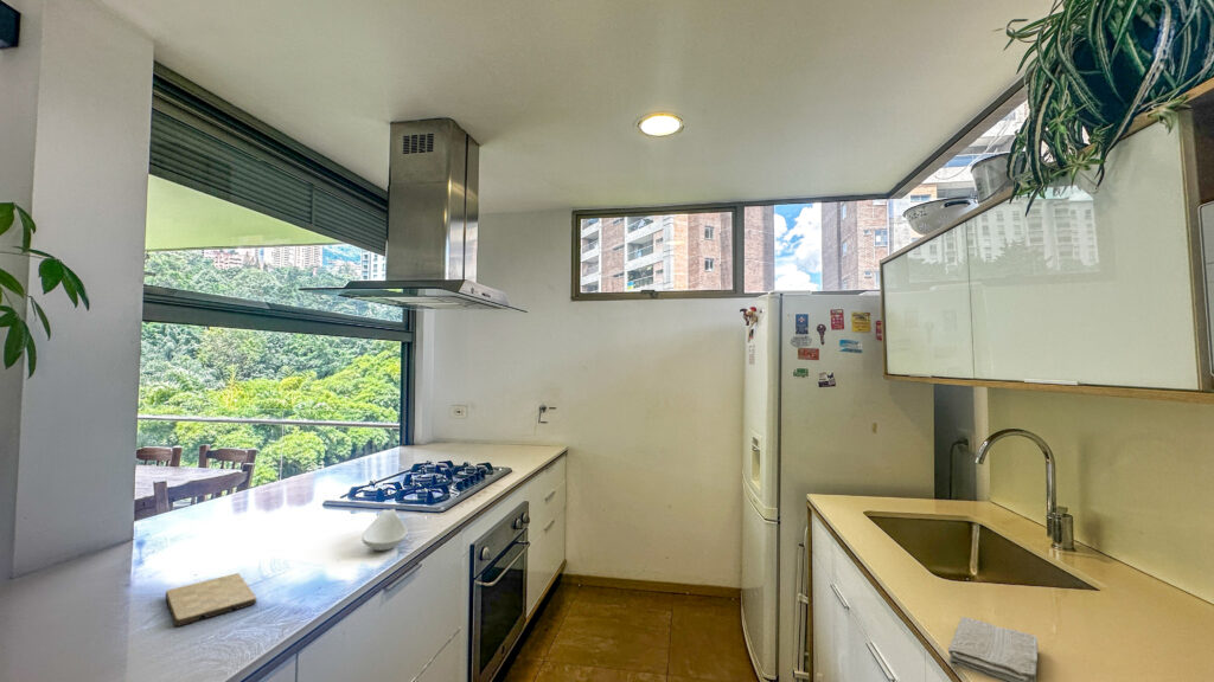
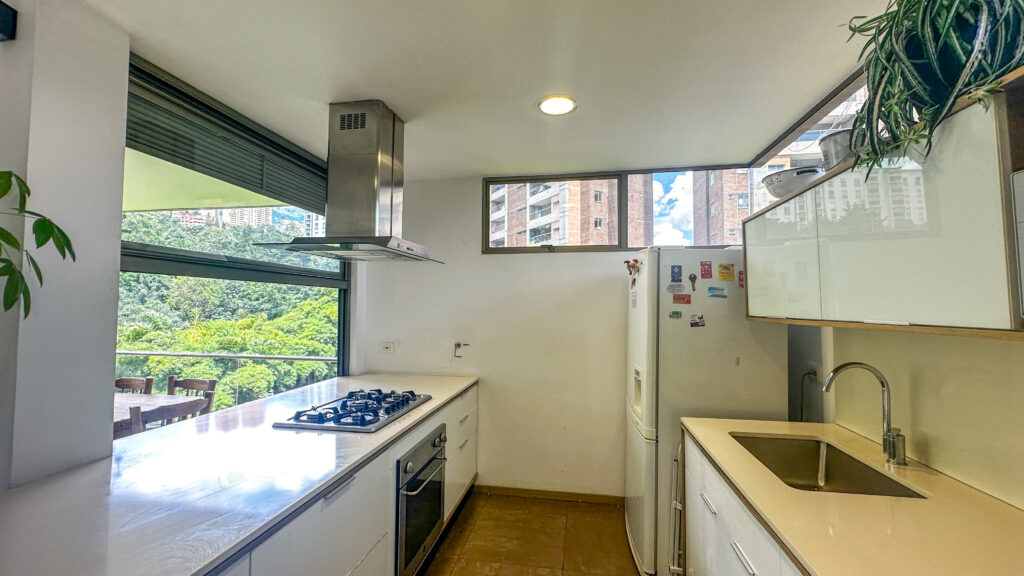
- washcloth [947,616,1039,682]
- spoon rest [360,508,409,552]
- cutting board [165,572,257,628]
